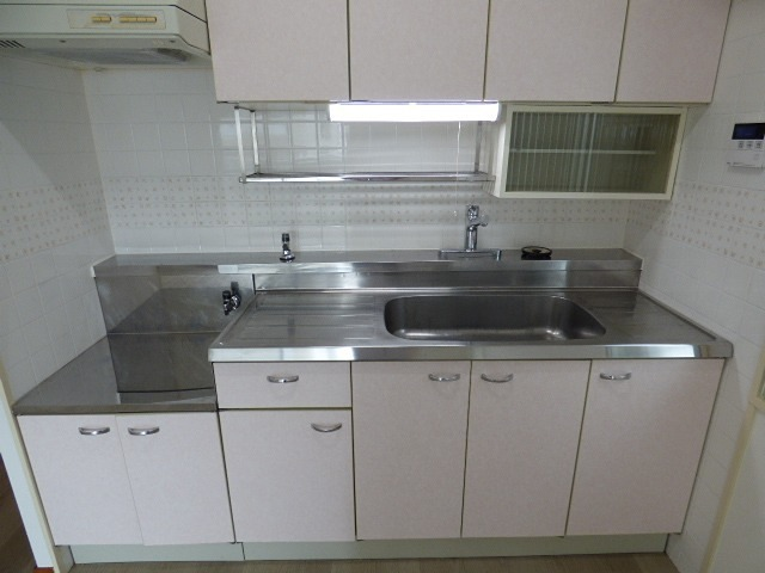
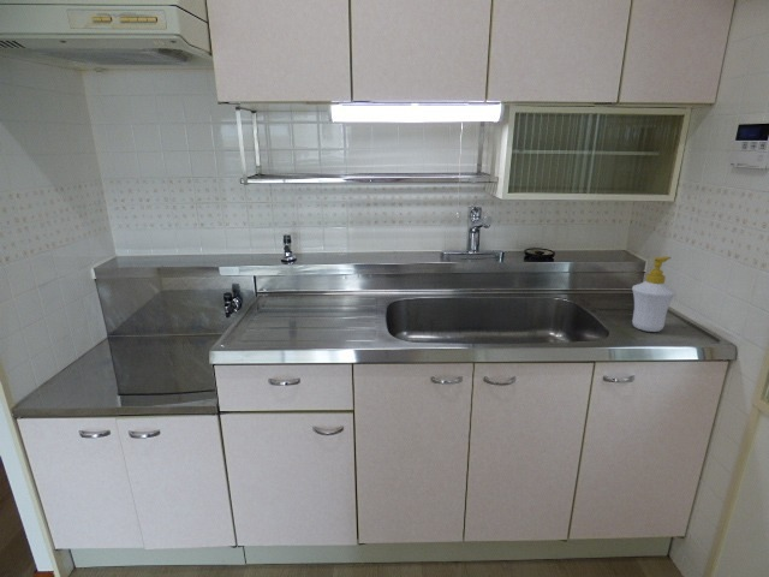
+ soap bottle [631,255,676,333]
